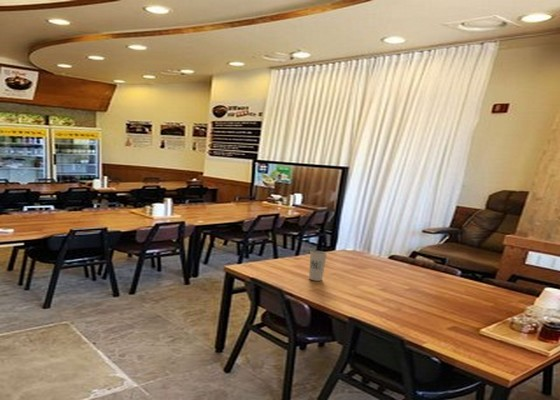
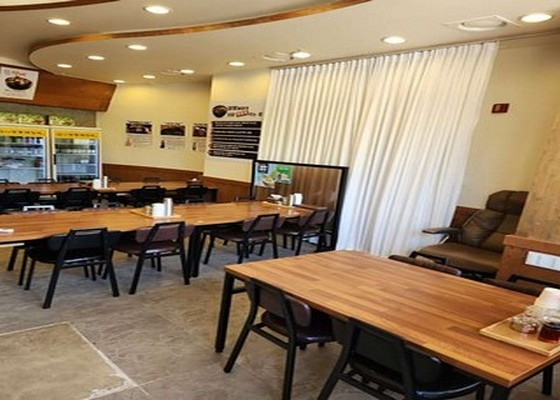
- cup [308,250,328,282]
